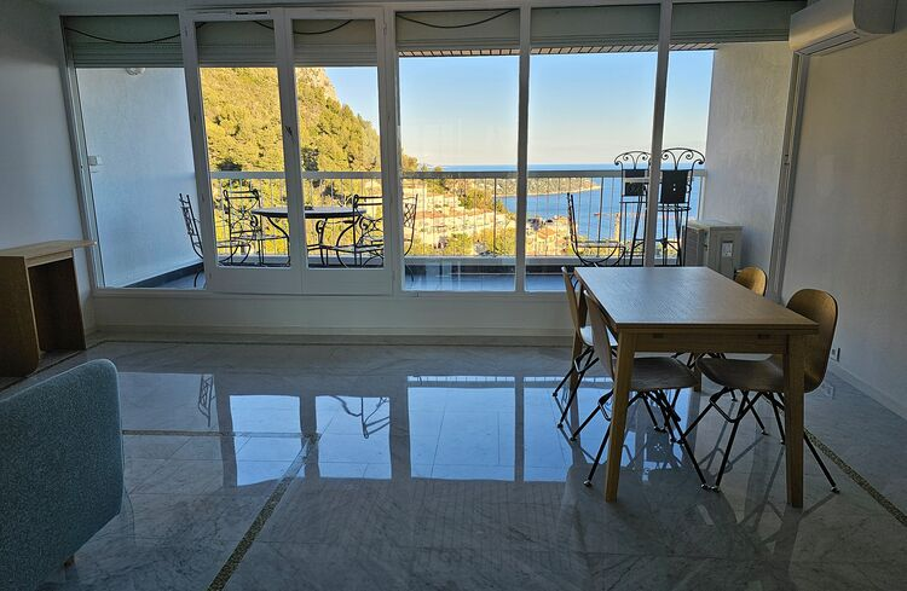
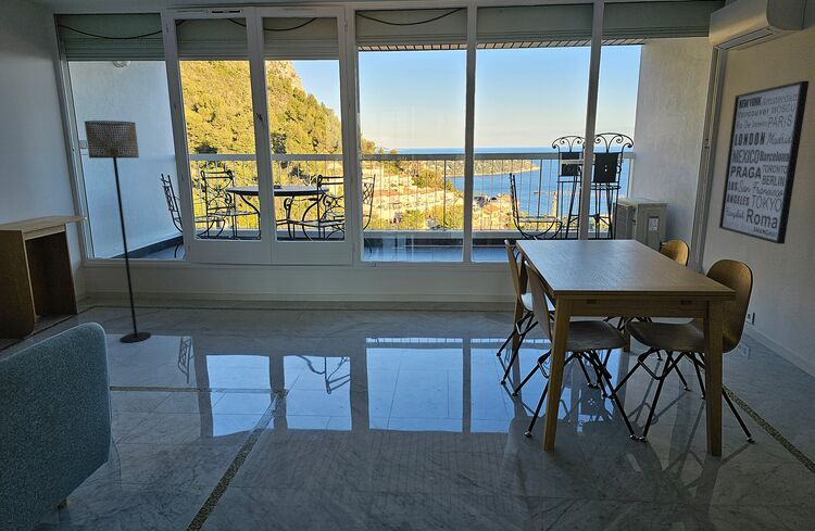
+ wall art [718,80,810,245]
+ floor lamp [84,119,152,343]
